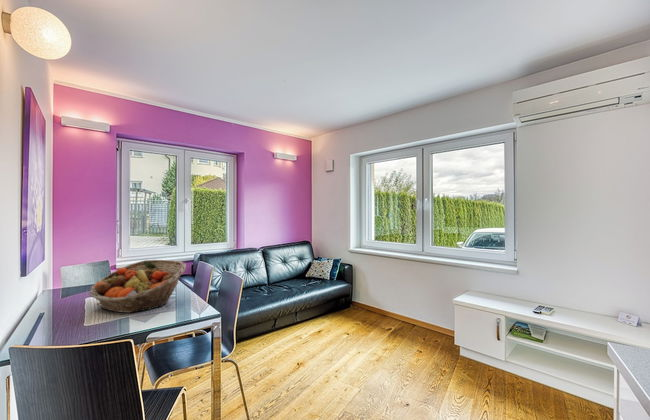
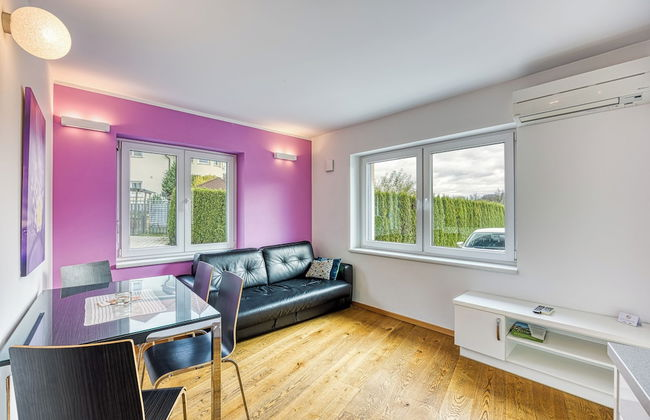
- fruit basket [88,259,187,314]
